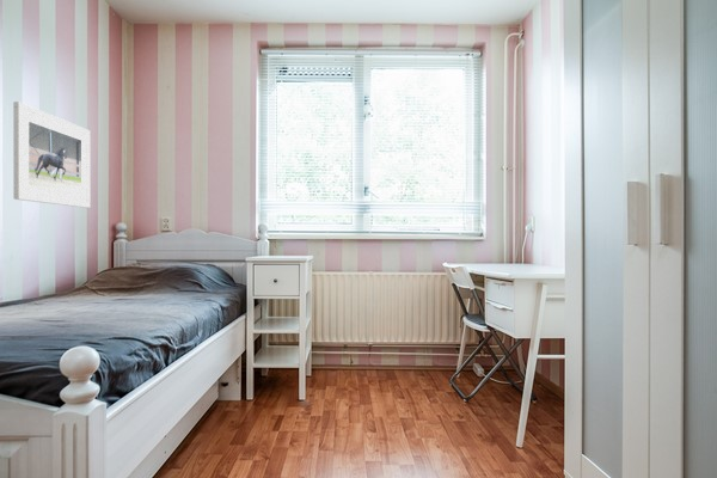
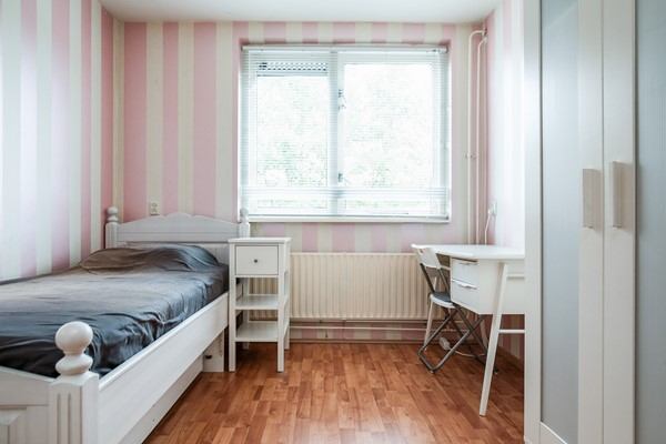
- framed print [12,100,91,209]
